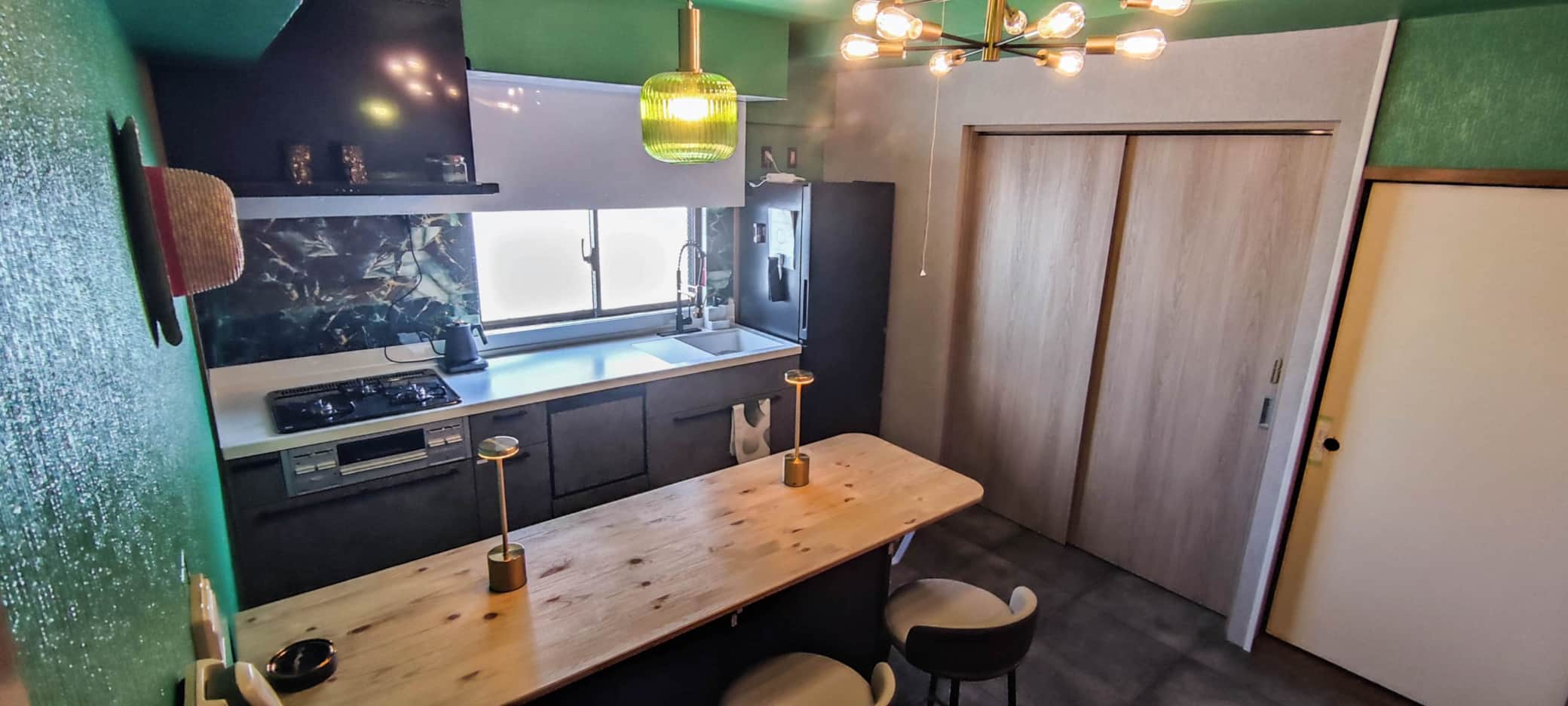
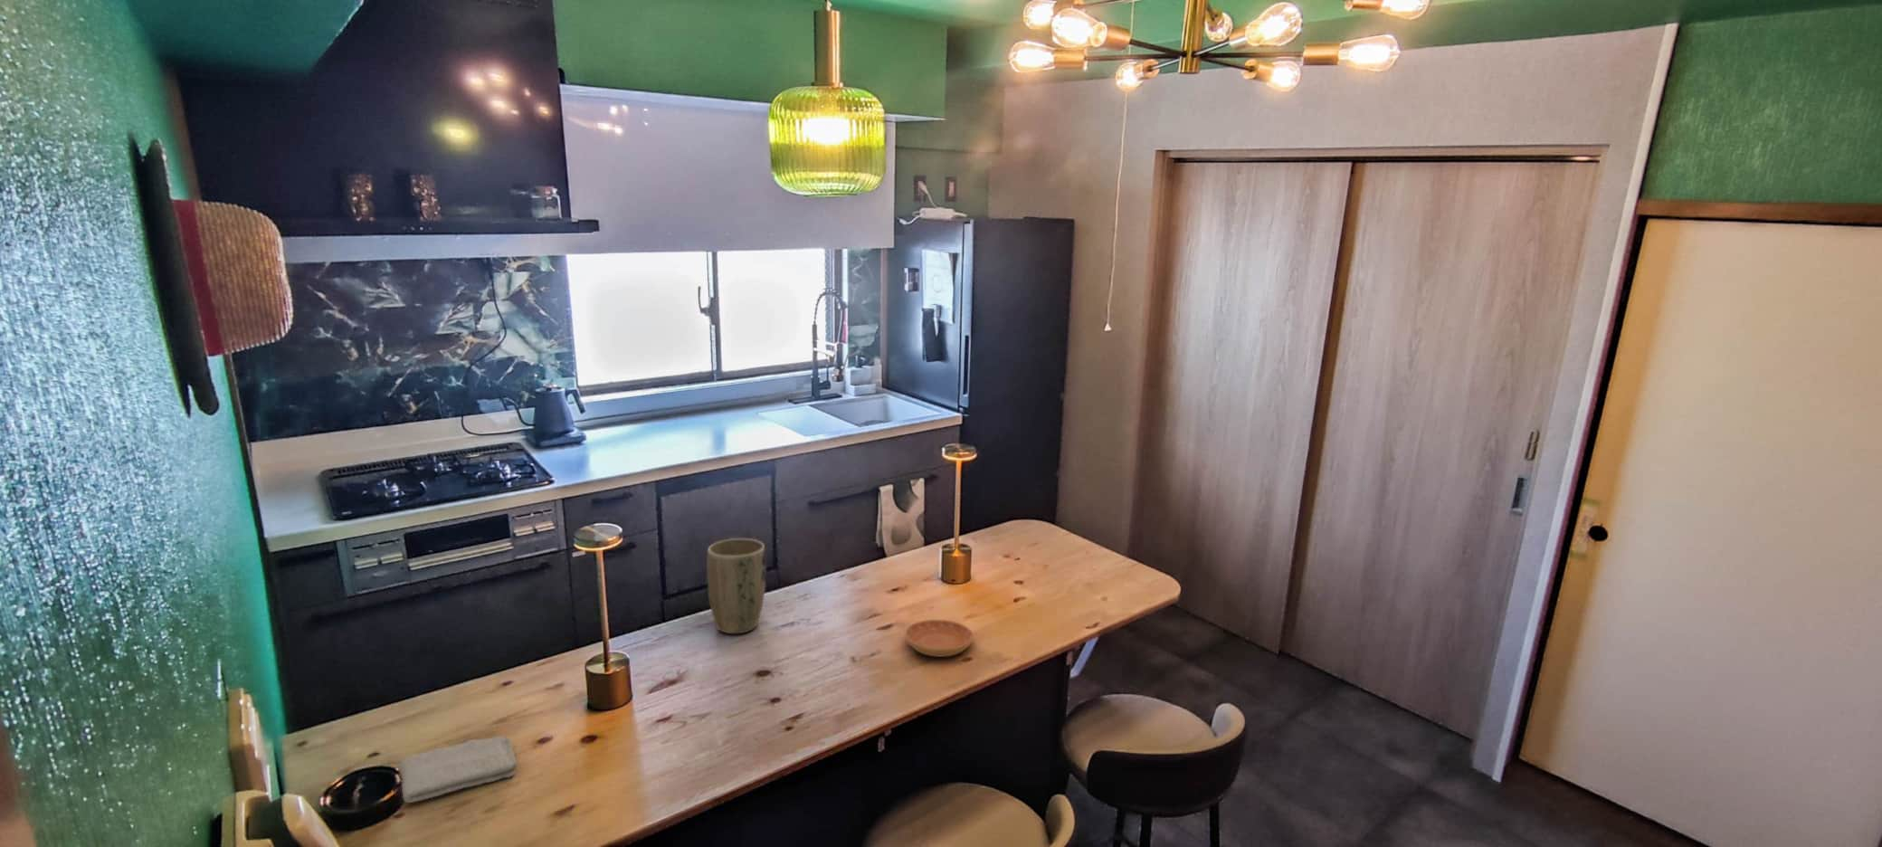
+ saucer [904,619,975,657]
+ washcloth [398,734,519,804]
+ plant pot [706,537,767,635]
